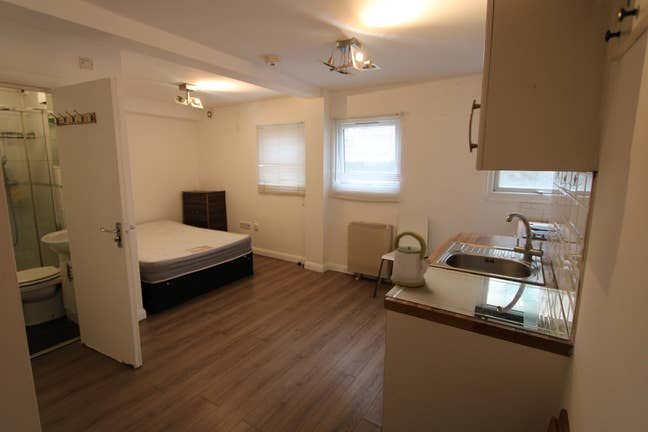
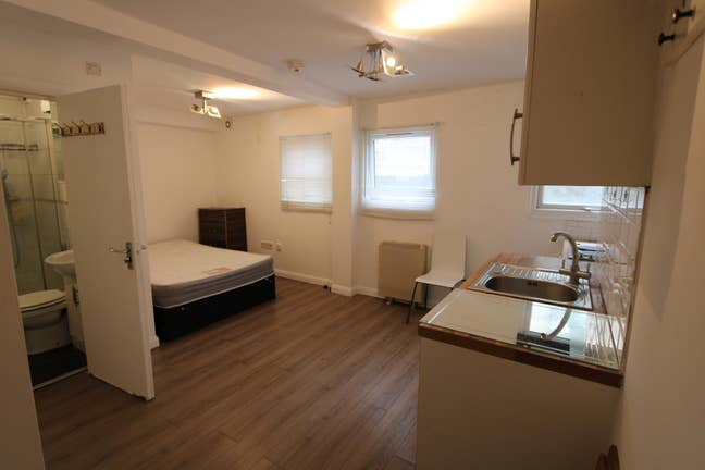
- kettle [389,230,432,288]
